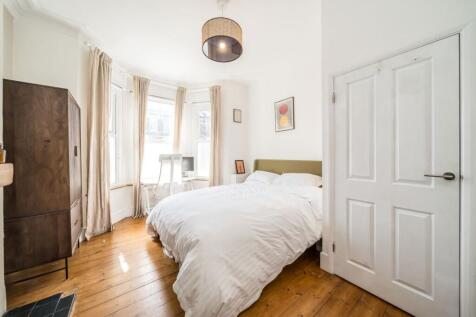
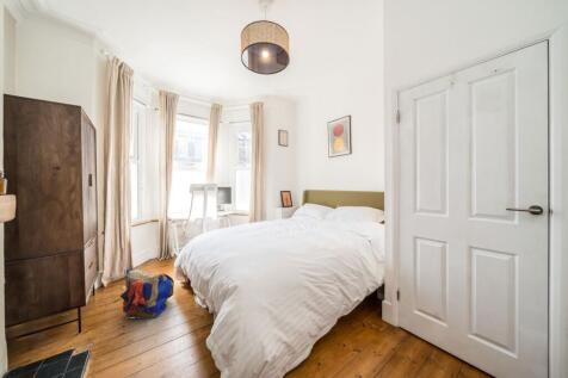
+ backpack [118,268,175,320]
